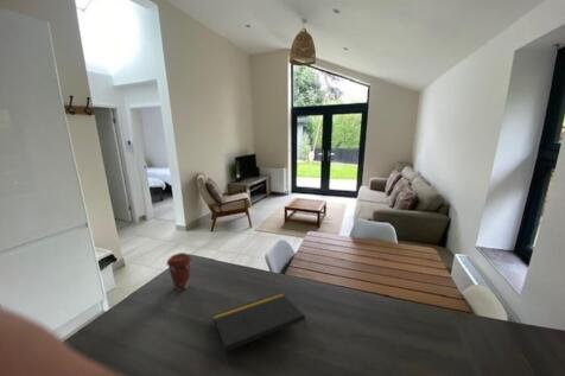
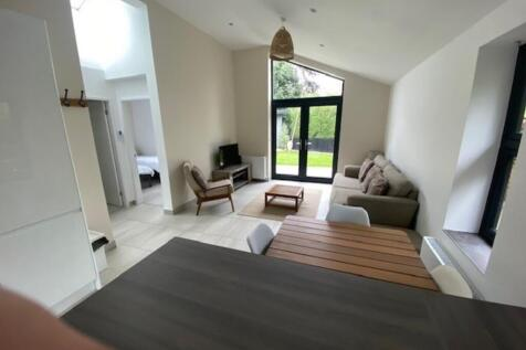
- notepad [212,292,307,352]
- coffee cup [165,251,192,292]
